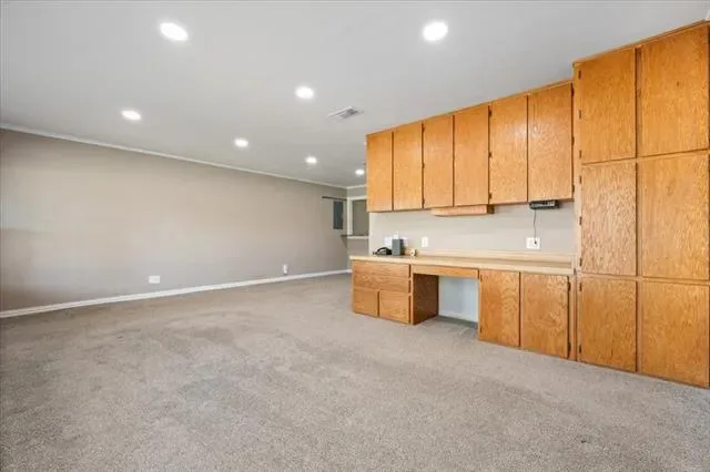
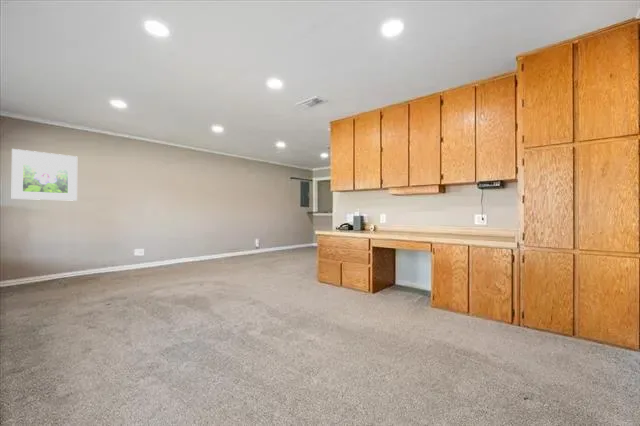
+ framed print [11,148,78,202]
